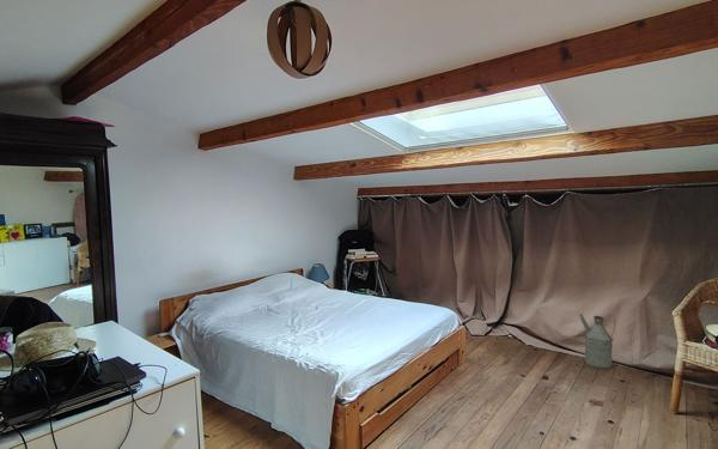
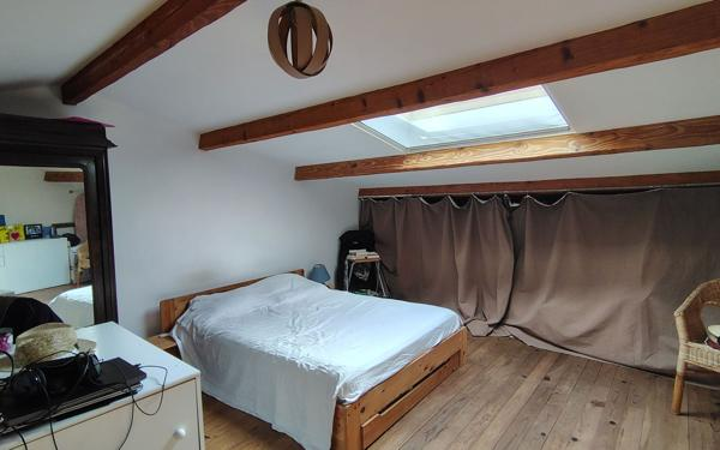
- watering can [578,313,616,370]
